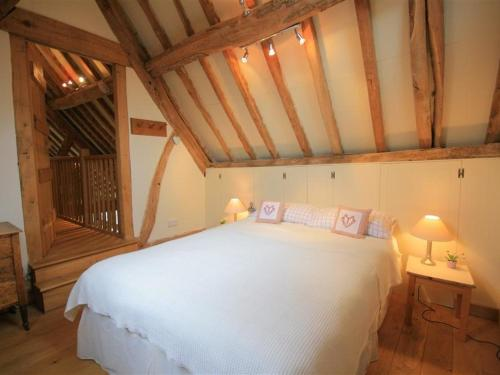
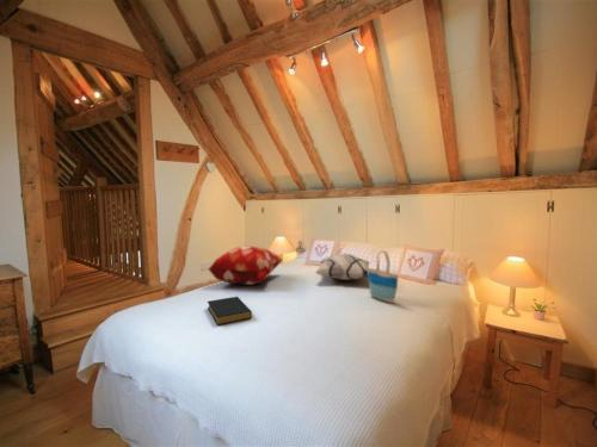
+ tote bag [367,249,399,304]
+ decorative pillow [314,253,371,281]
+ decorative pillow [208,246,284,286]
+ hardback book [207,296,253,327]
